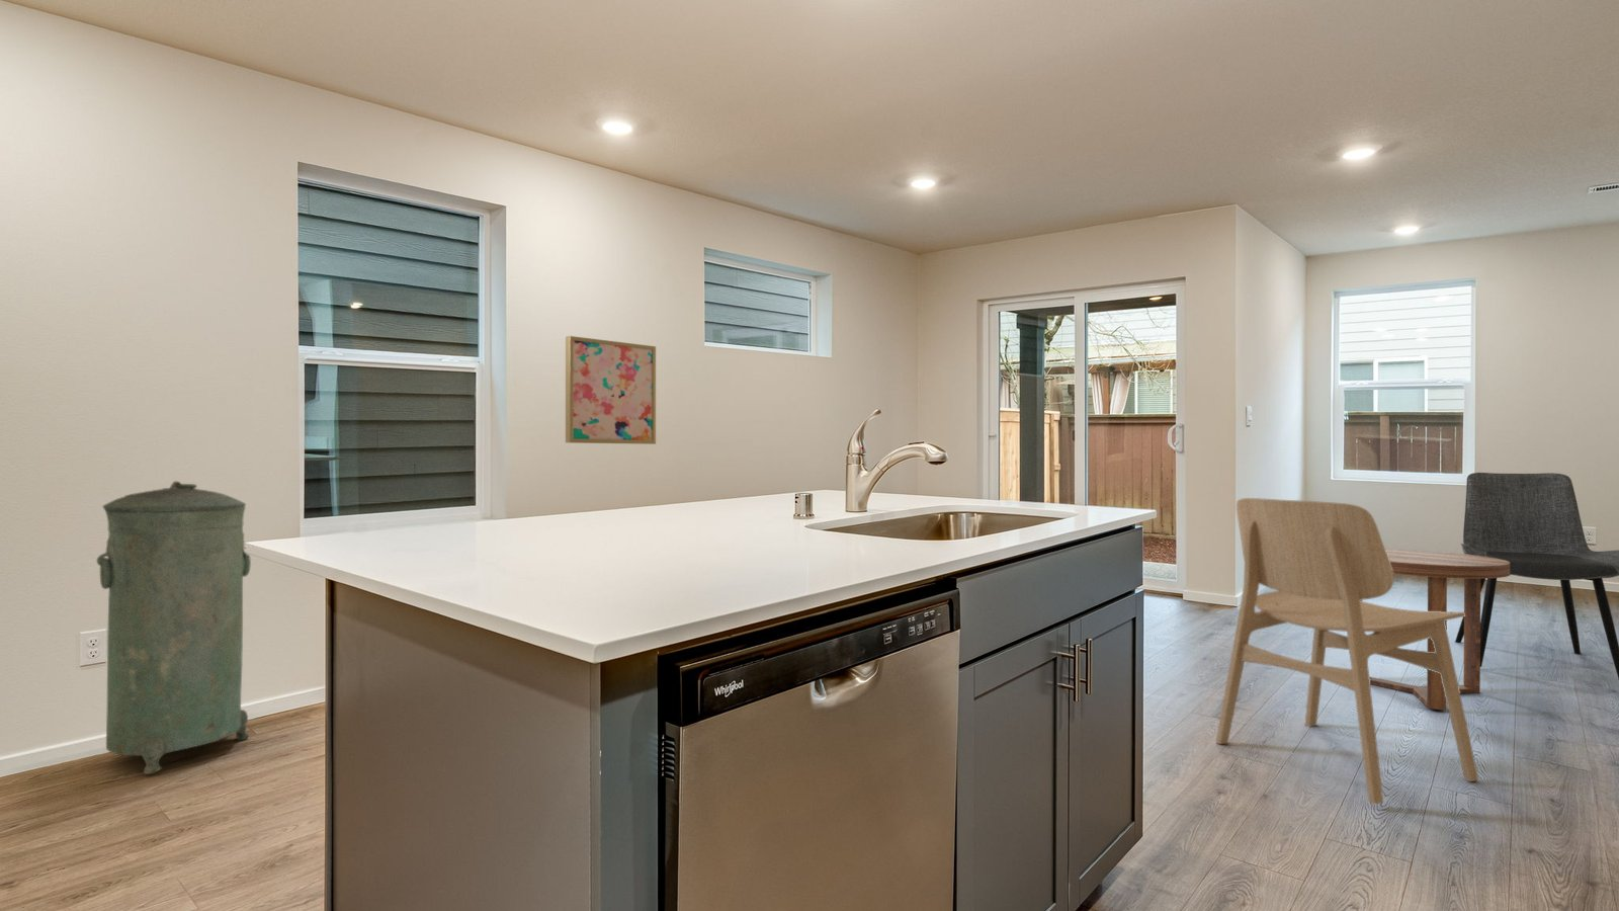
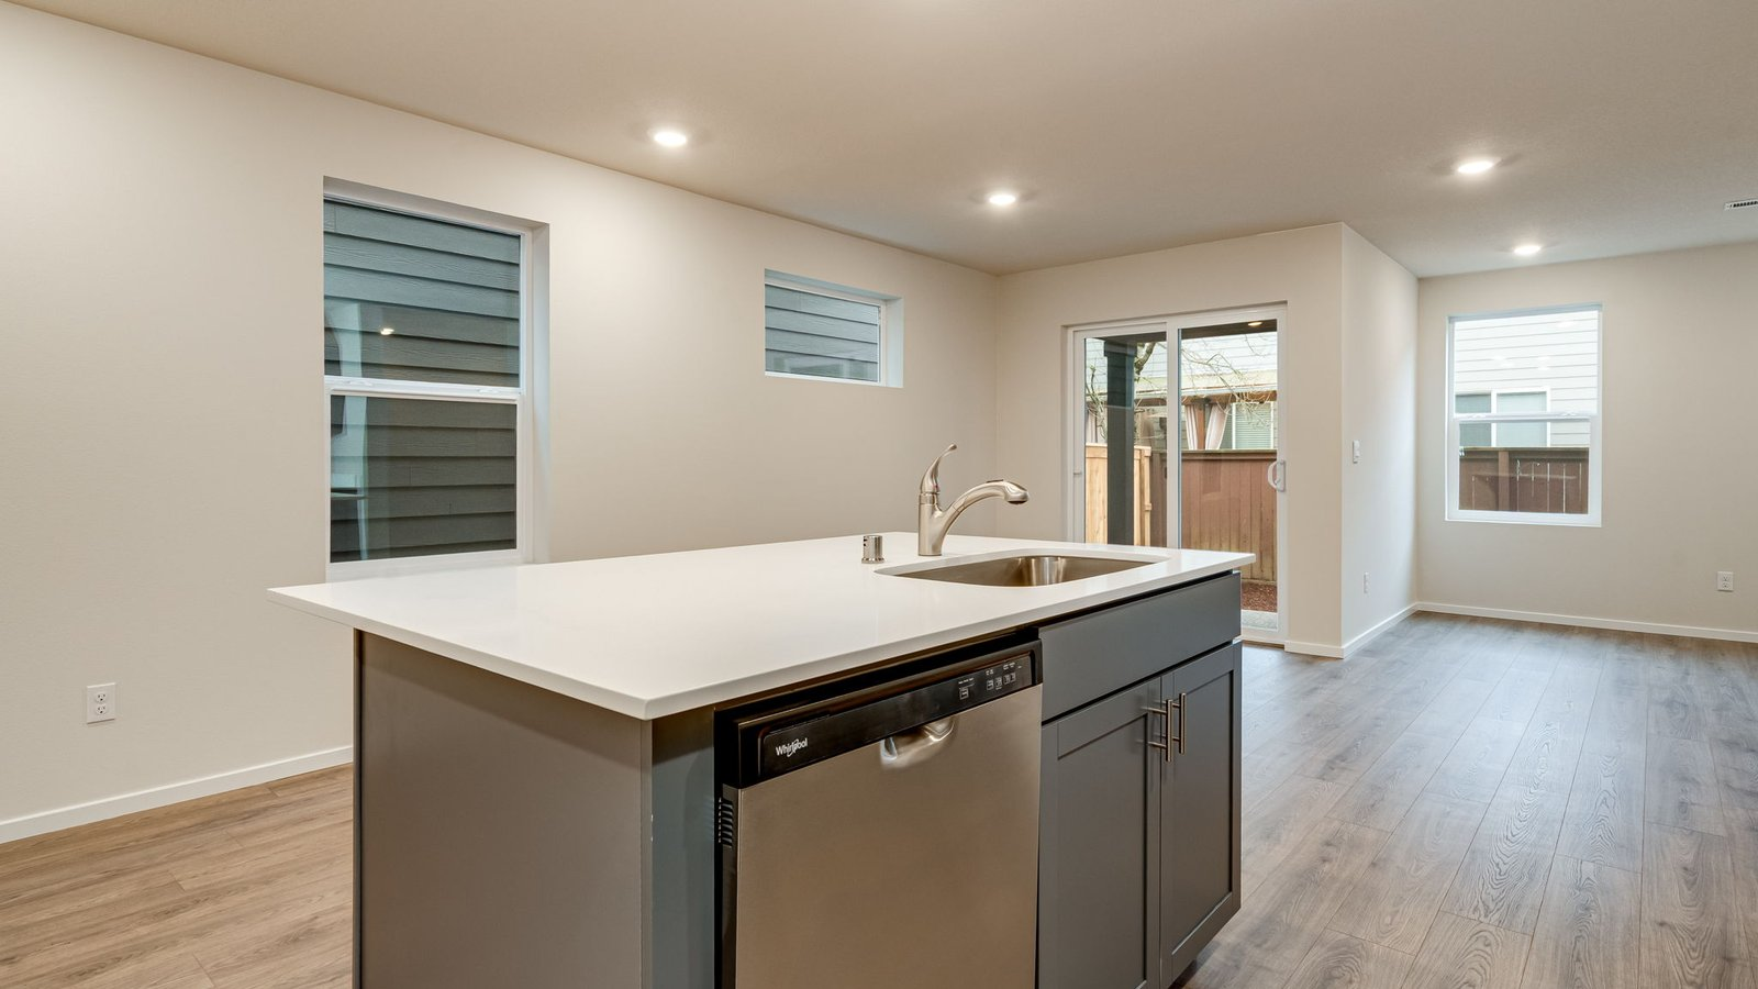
- dining chair [1215,497,1479,804]
- trash can [96,479,252,775]
- dining chair [1454,472,1619,681]
- wall art [565,335,657,445]
- side table [1360,548,1511,712]
